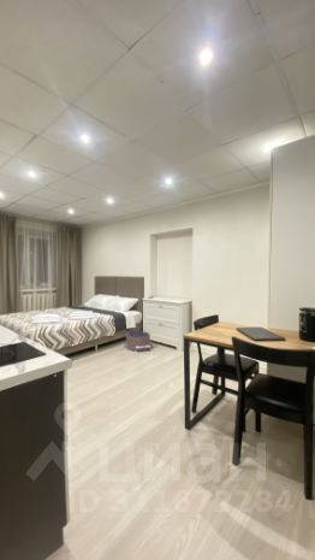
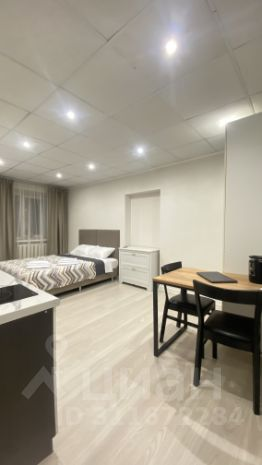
- pouf [125,330,151,353]
